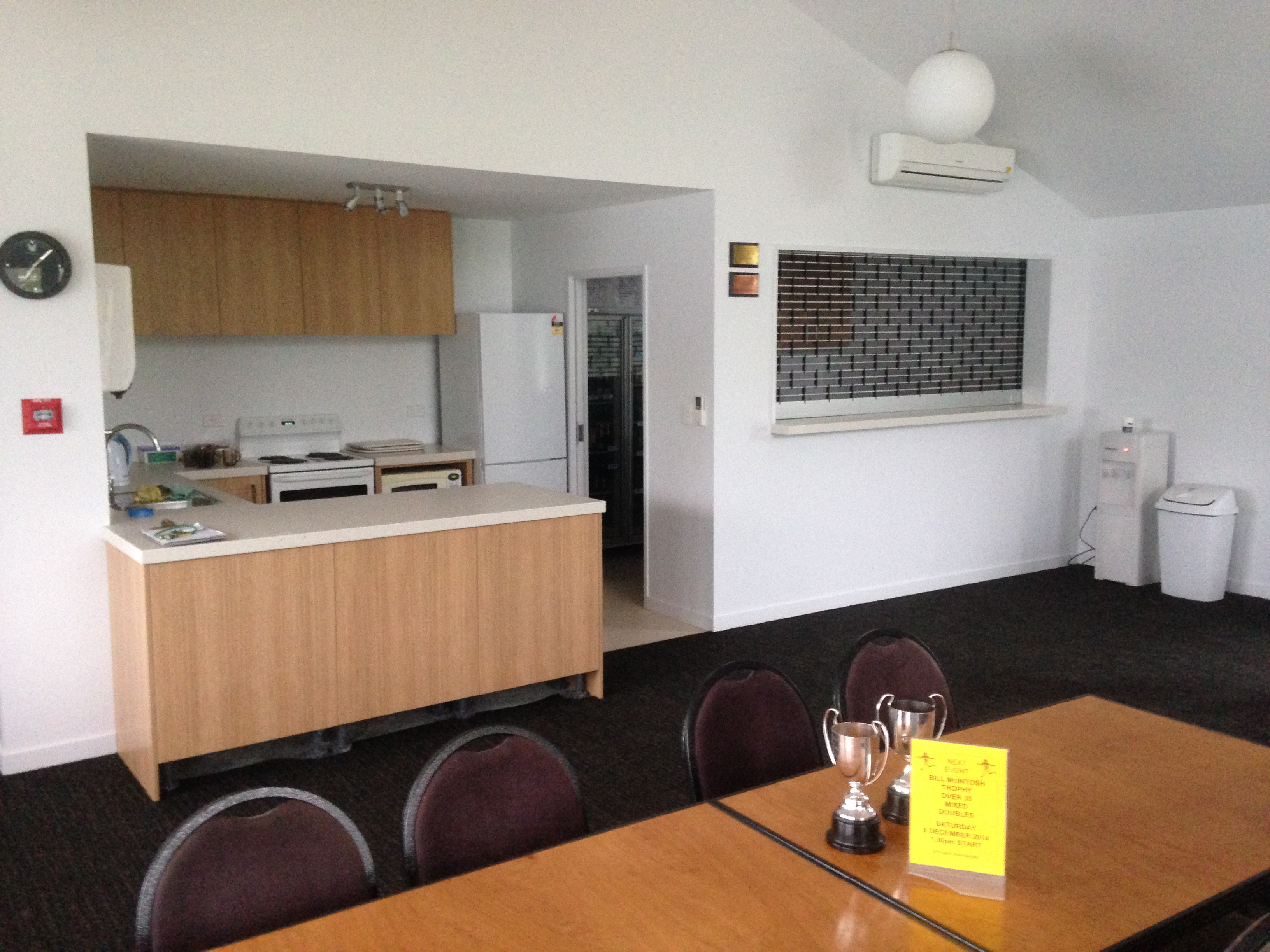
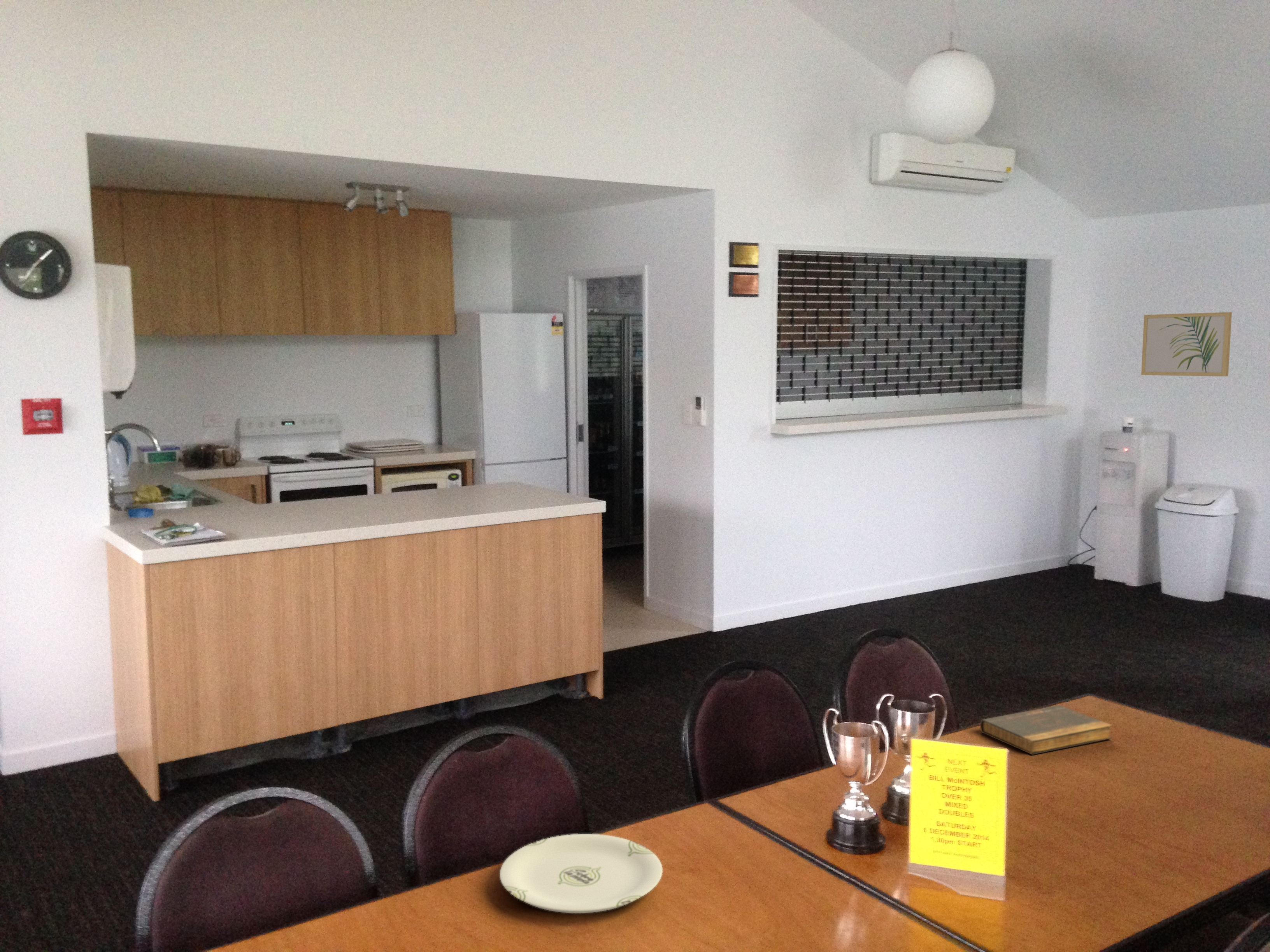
+ plate [499,833,663,914]
+ wall art [1141,312,1232,377]
+ book [980,705,1113,755]
